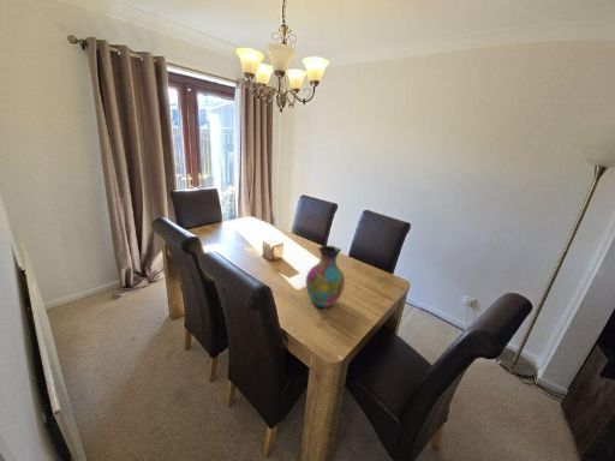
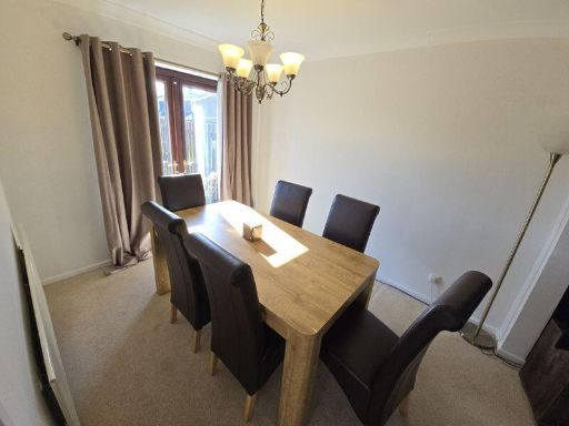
- vase [305,244,346,310]
